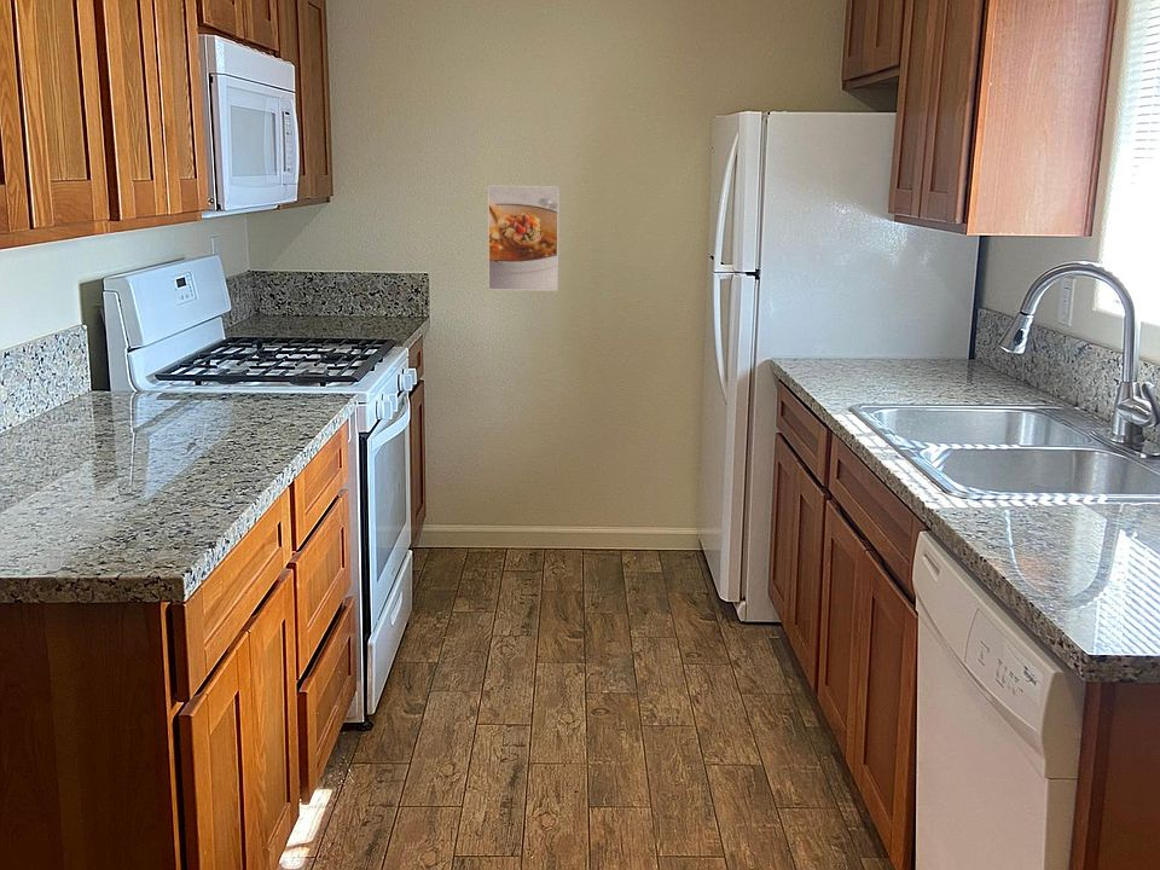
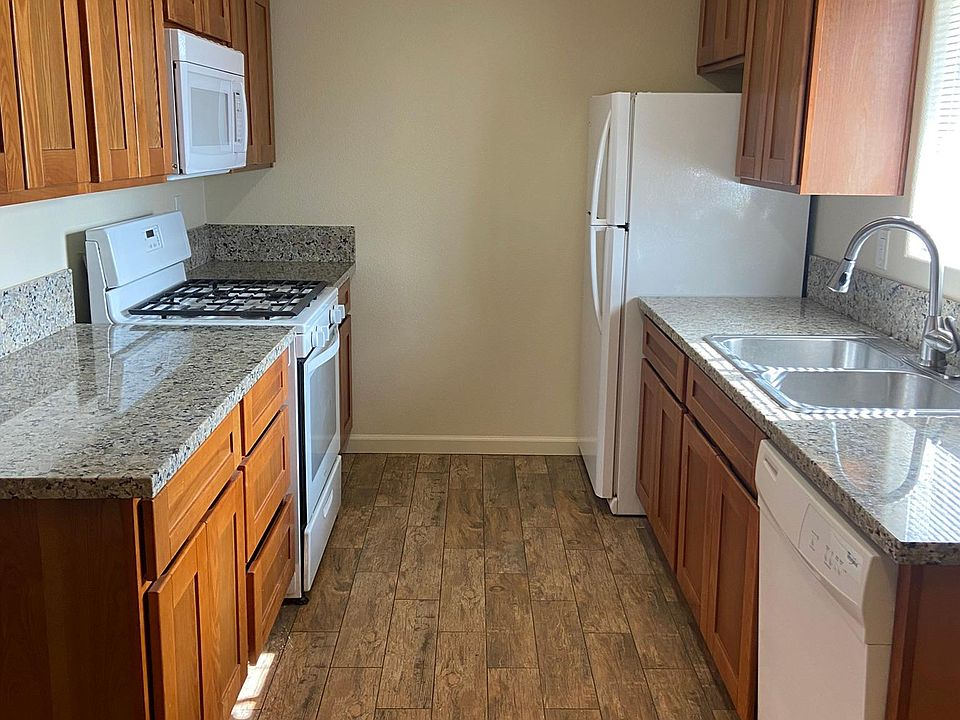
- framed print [487,184,561,292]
